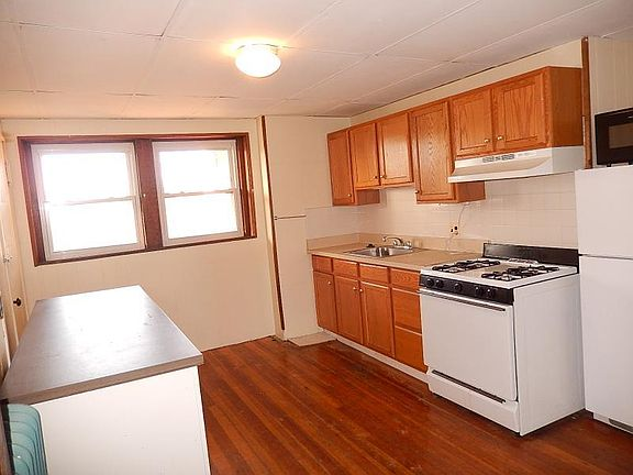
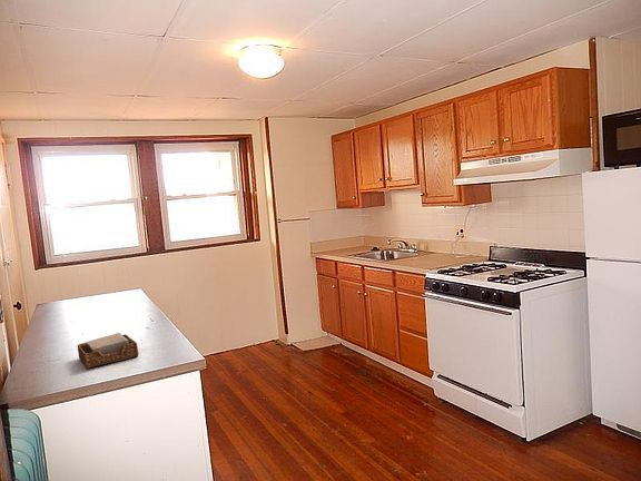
+ napkin holder [77,332,140,370]
